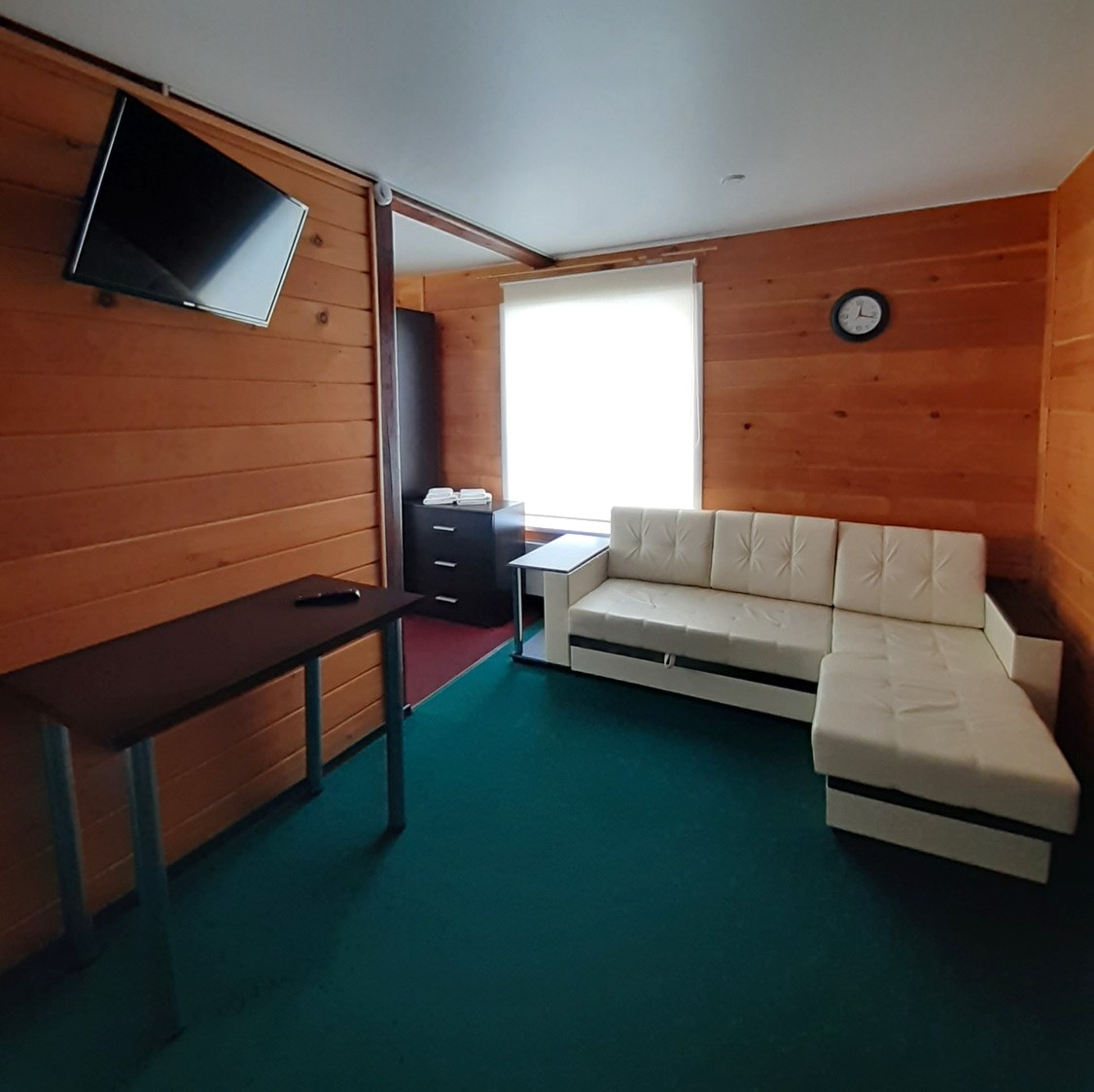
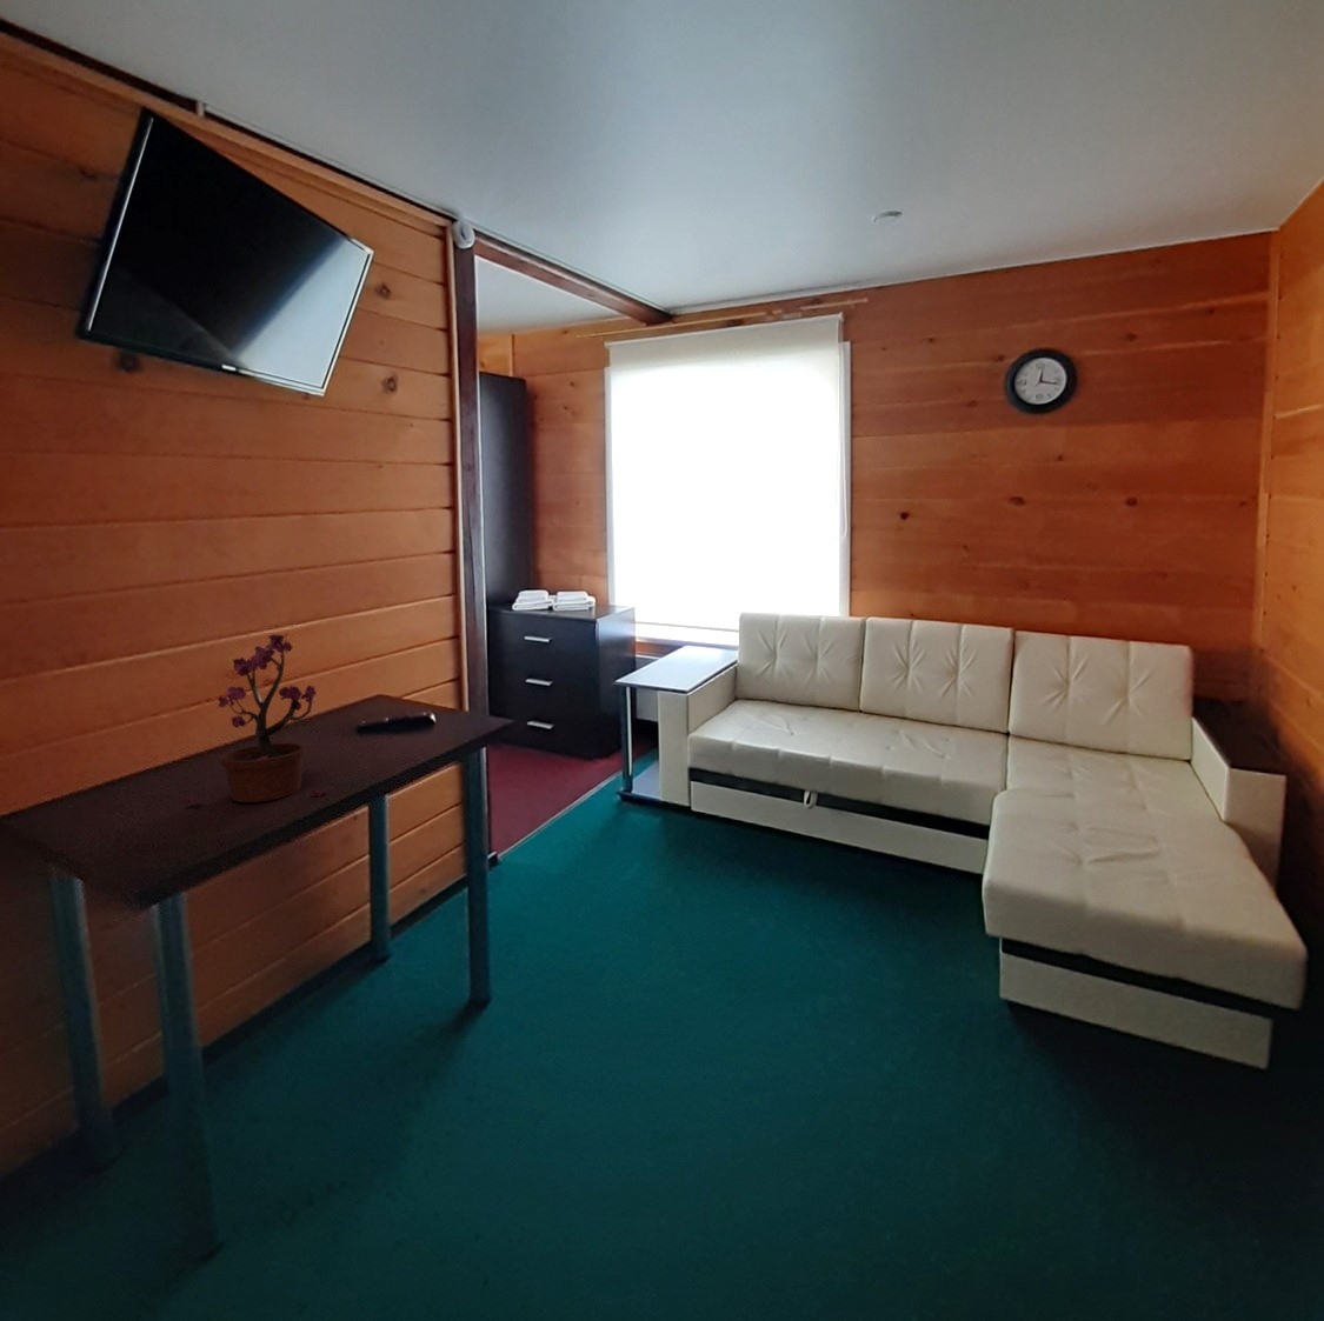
+ potted plant [182,631,324,806]
